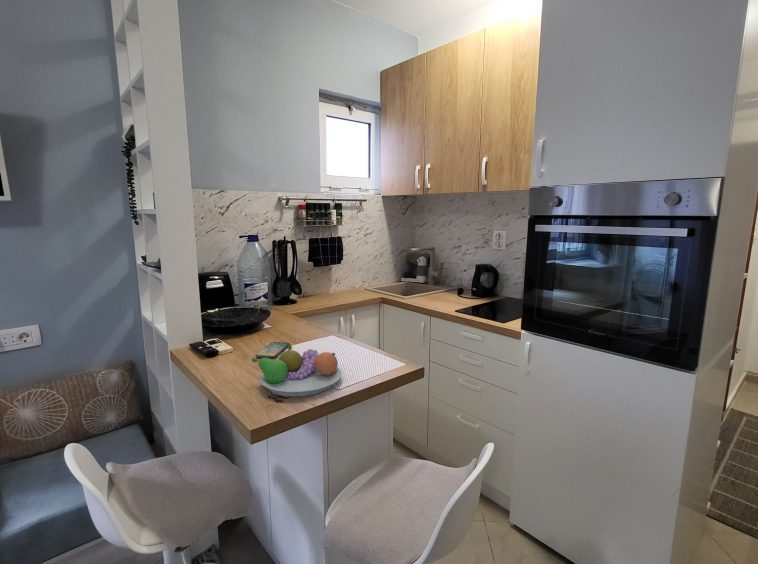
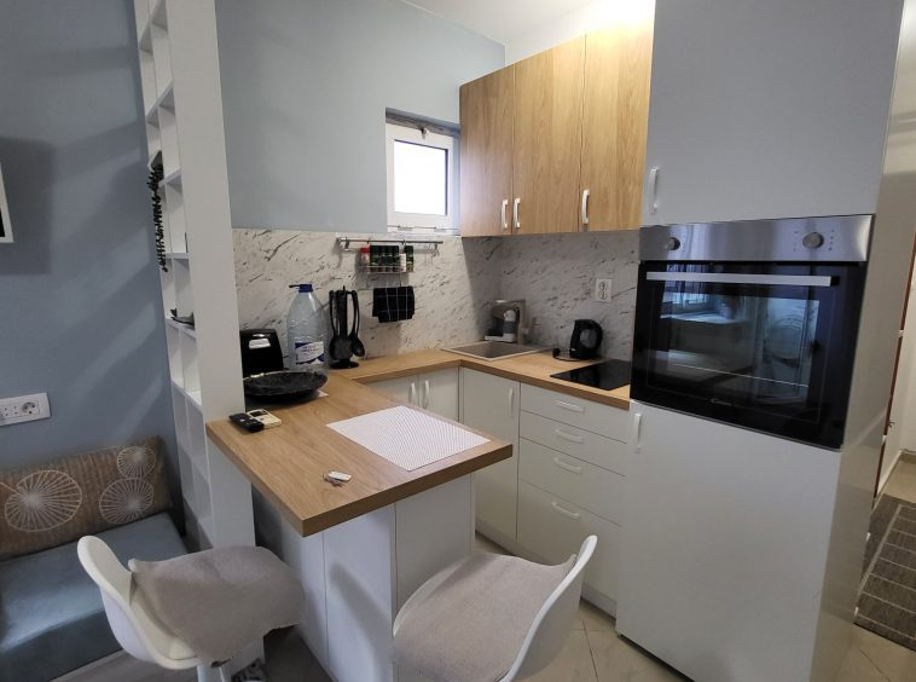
- smartphone [254,341,291,359]
- fruit bowl [251,343,343,397]
